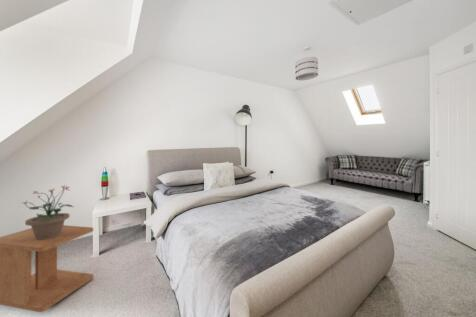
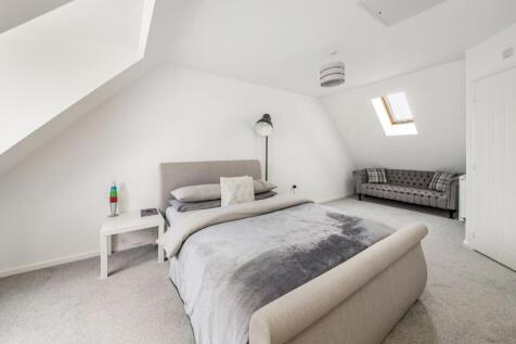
- side table [0,224,94,313]
- potted plant [22,184,75,239]
